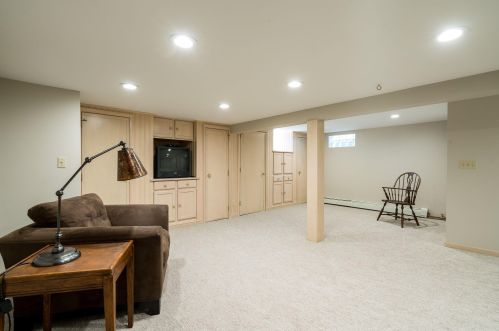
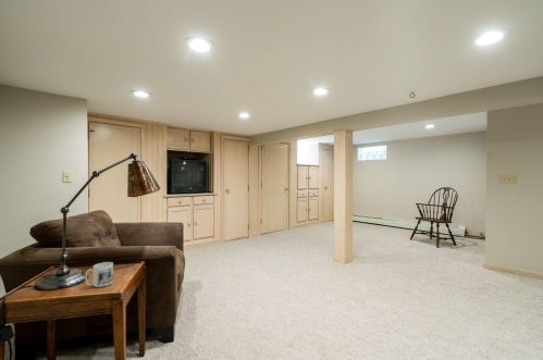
+ mug [84,261,114,288]
